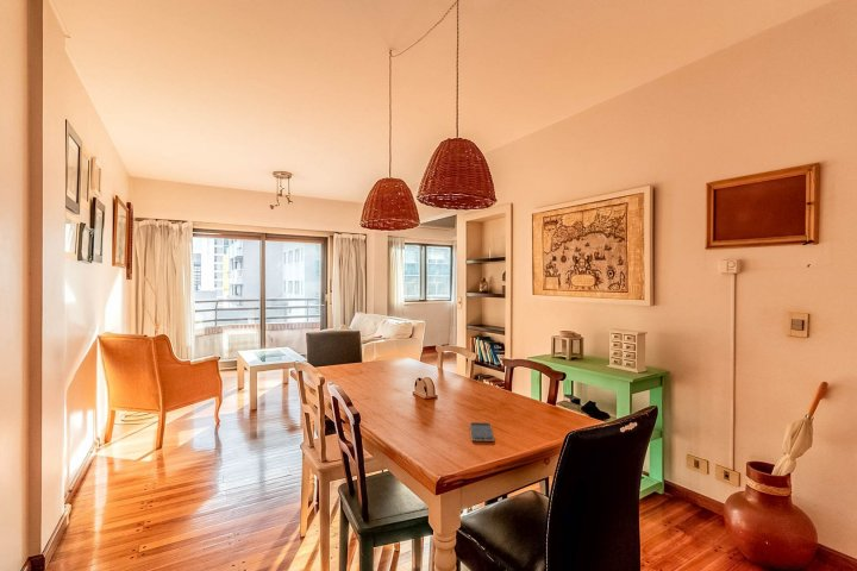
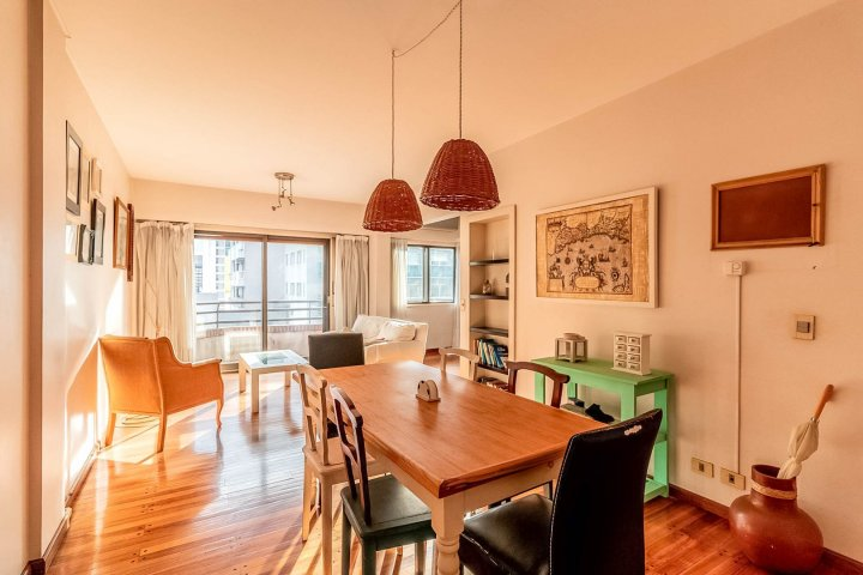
- smartphone [469,421,495,443]
